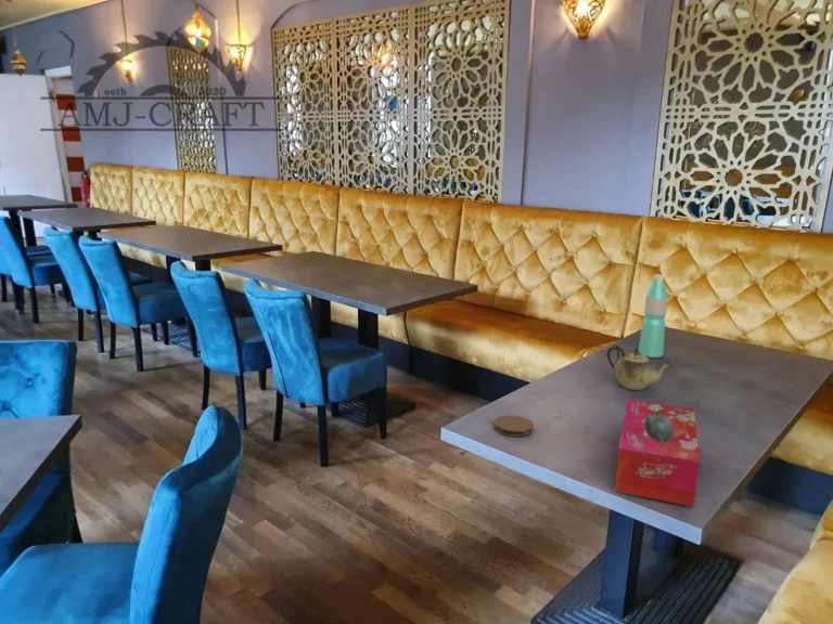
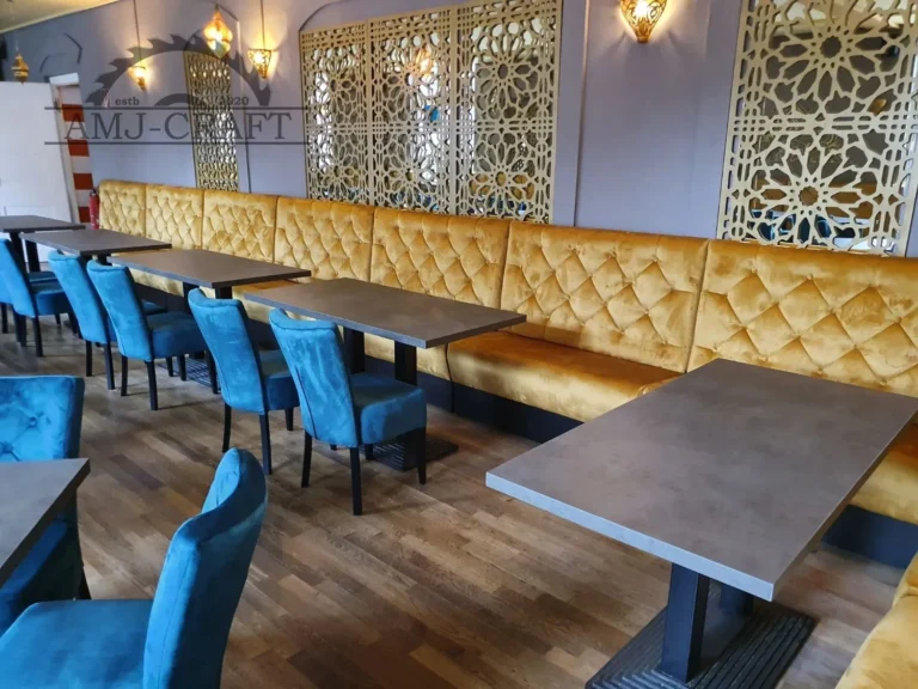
- coaster [492,414,535,438]
- water bottle [638,273,669,359]
- tissue box [614,398,701,508]
- teapot [606,344,675,391]
